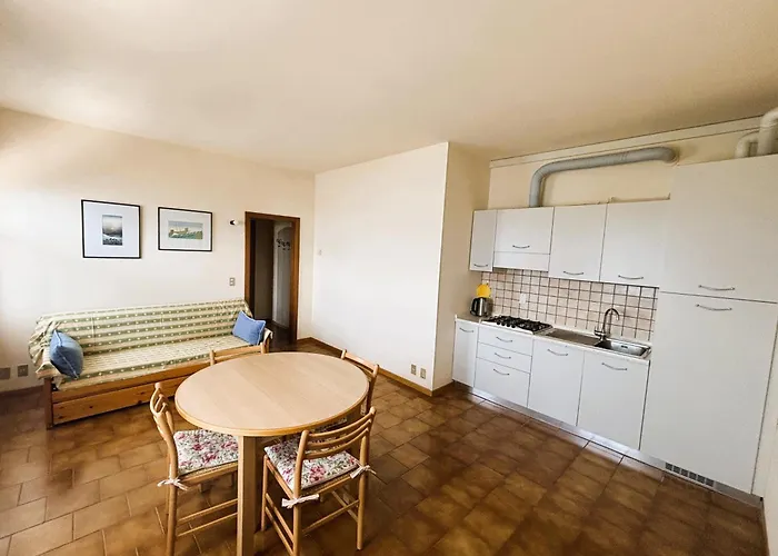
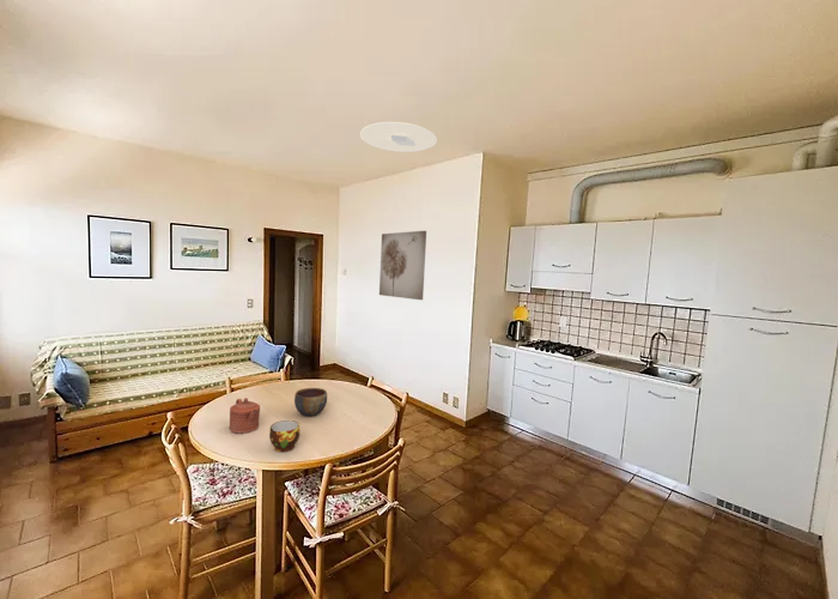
+ cup [268,419,302,453]
+ teapot [229,397,261,434]
+ ceiling light [359,121,438,153]
+ bowl [293,387,328,418]
+ wall art [378,230,427,301]
